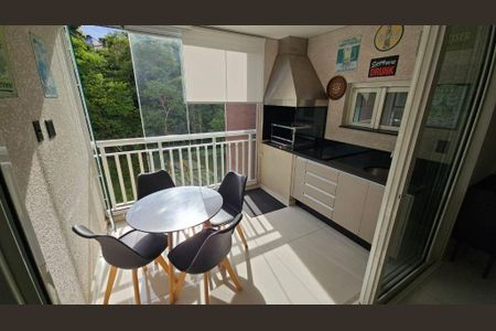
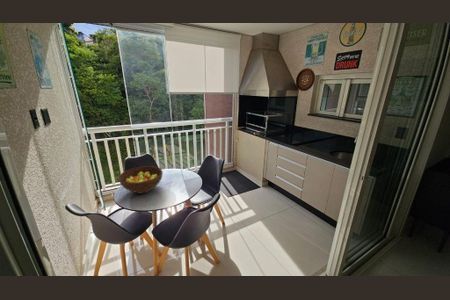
+ fruit bowl [117,165,164,195]
